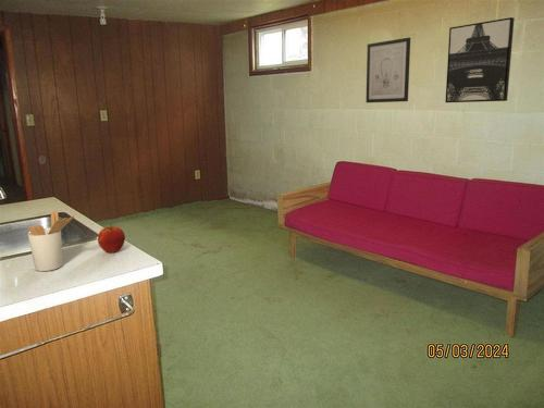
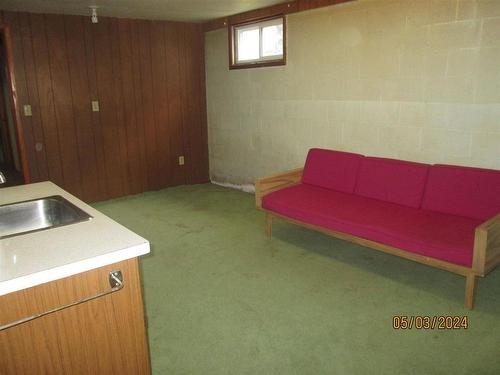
- wall art [444,16,516,103]
- utensil holder [27,209,75,272]
- apple [97,223,126,254]
- wall art [364,37,411,103]
